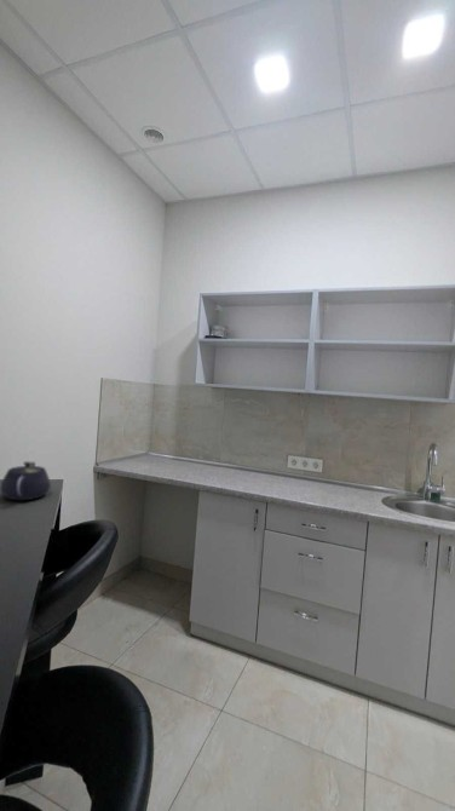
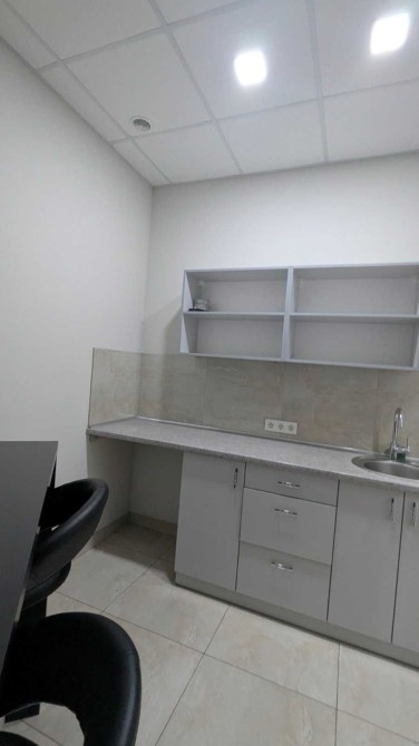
- teapot [0,460,52,501]
